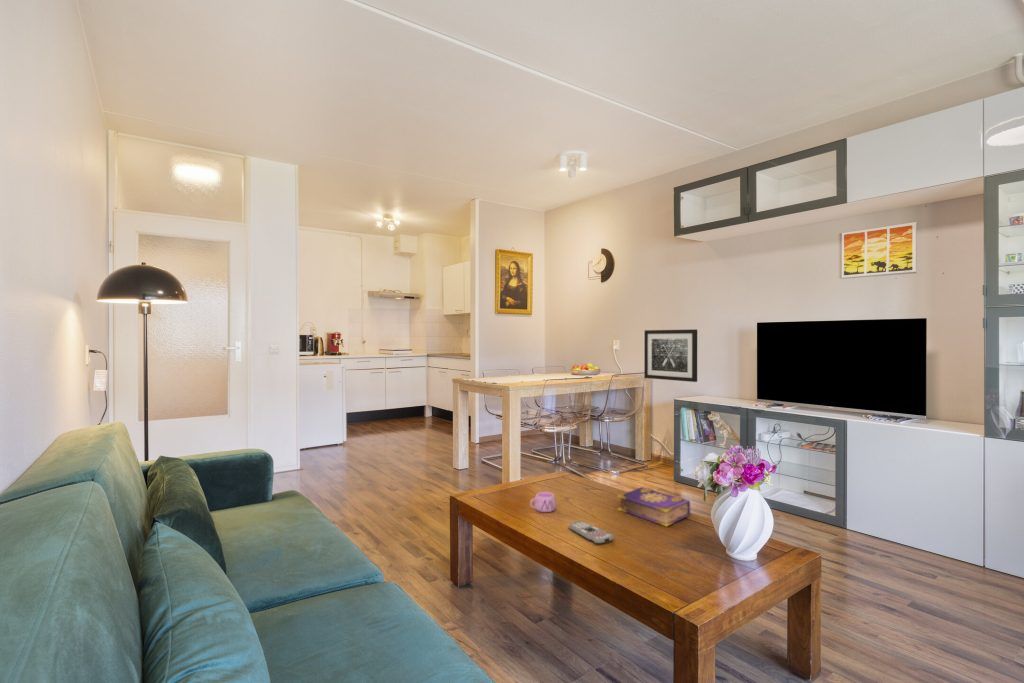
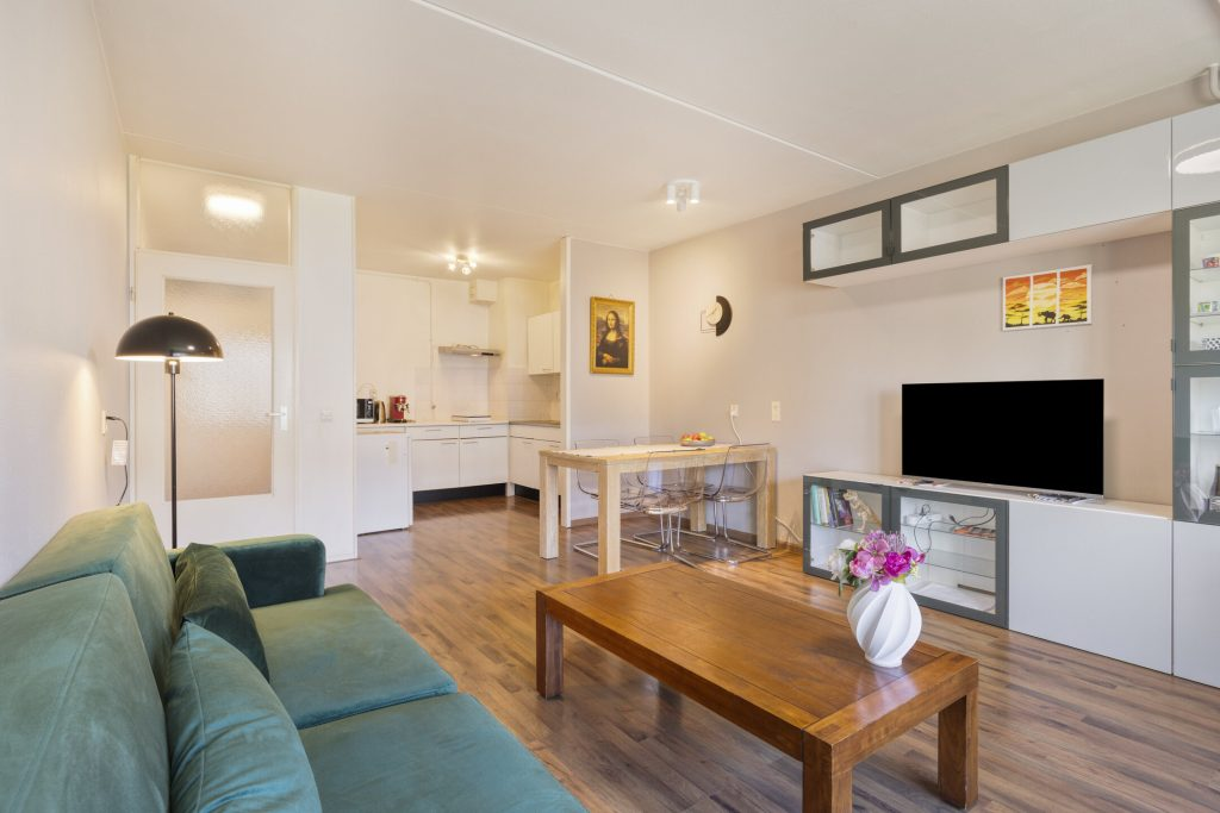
- mug [529,491,557,513]
- wall art [643,328,698,383]
- book [617,486,691,528]
- remote control [568,520,615,545]
